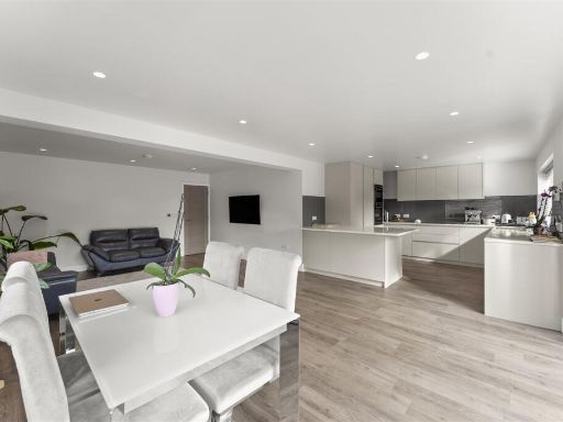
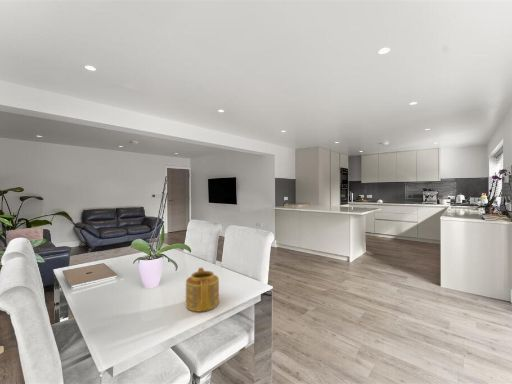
+ teapot [185,267,220,313]
